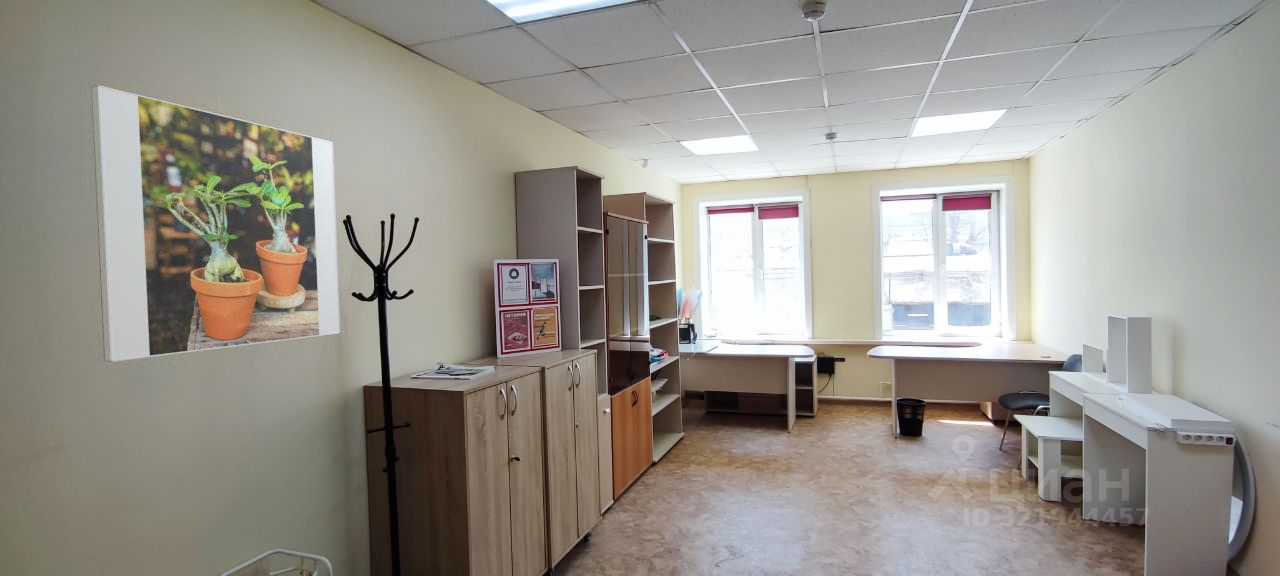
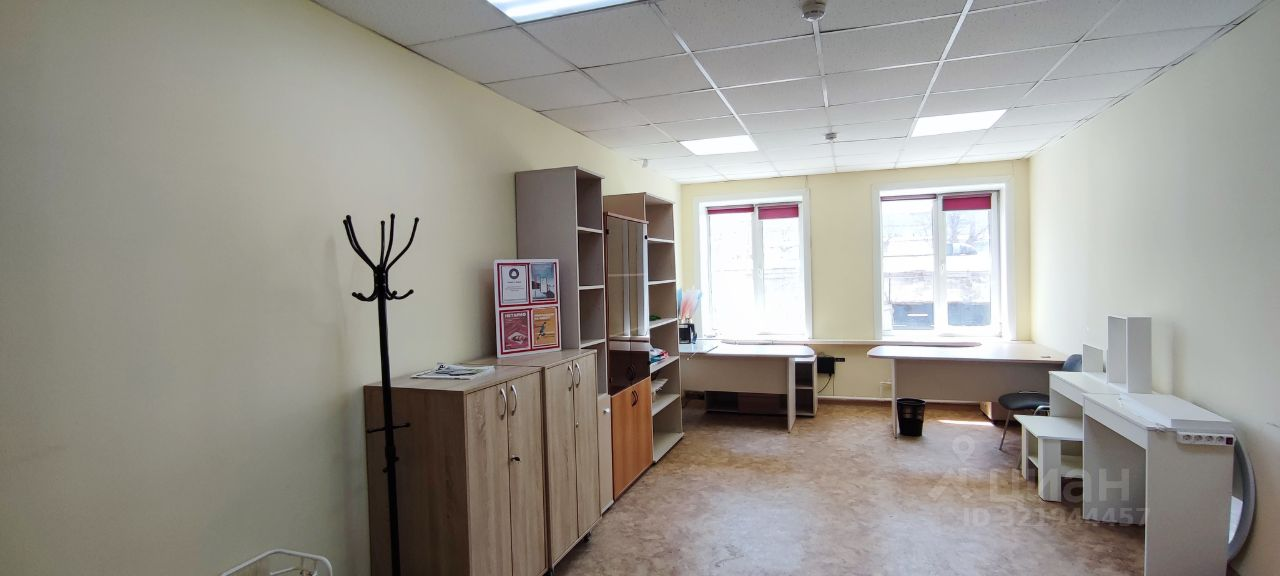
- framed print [90,84,341,363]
